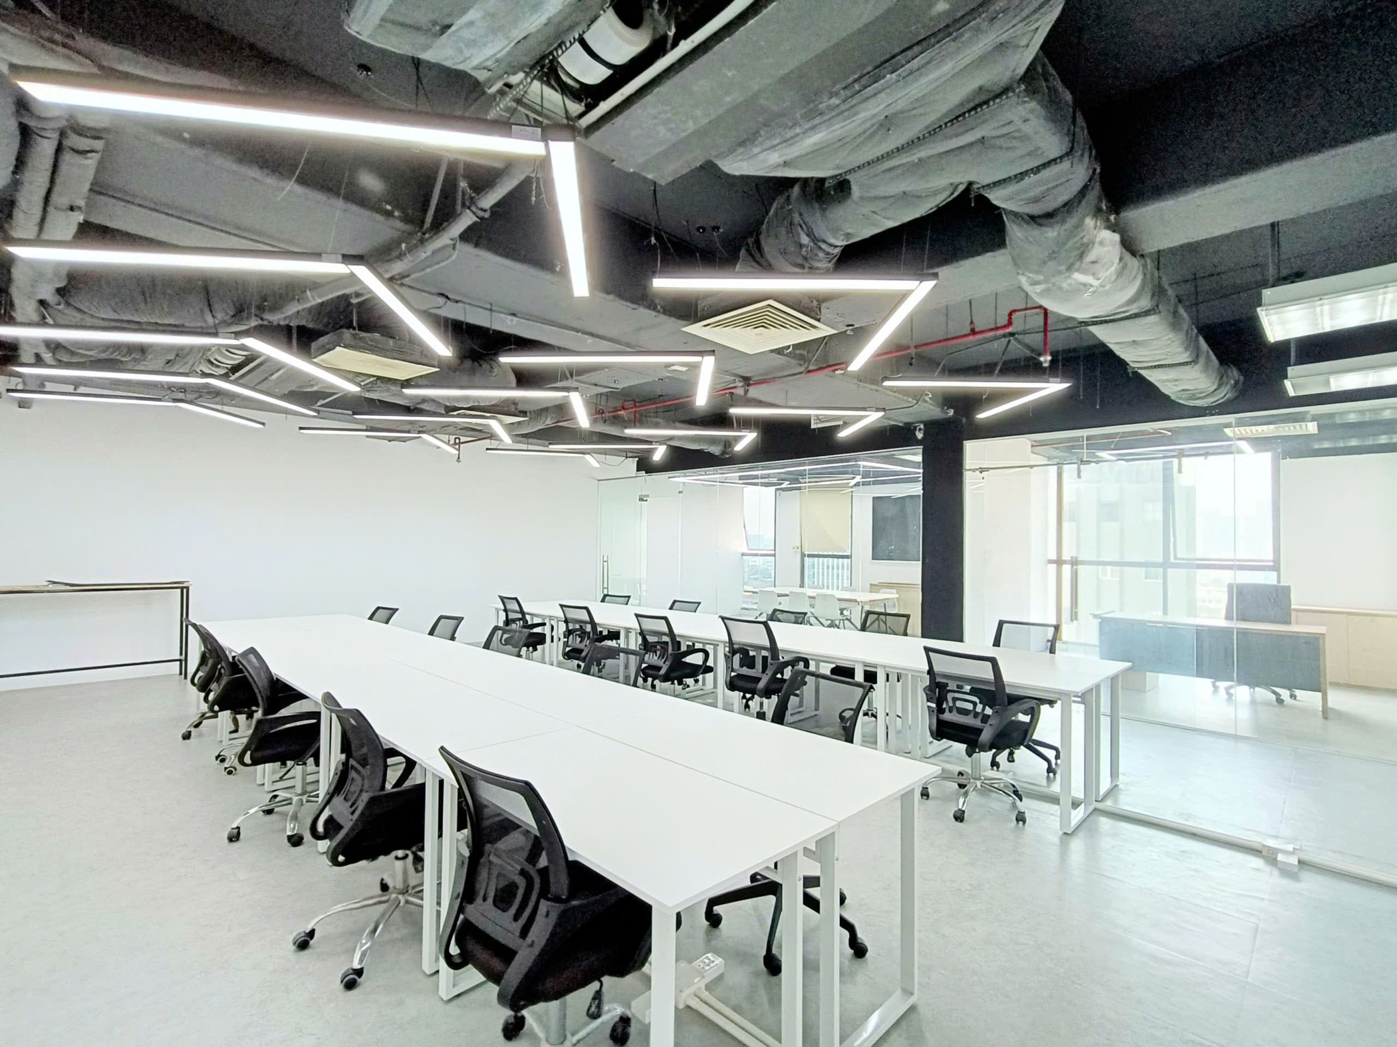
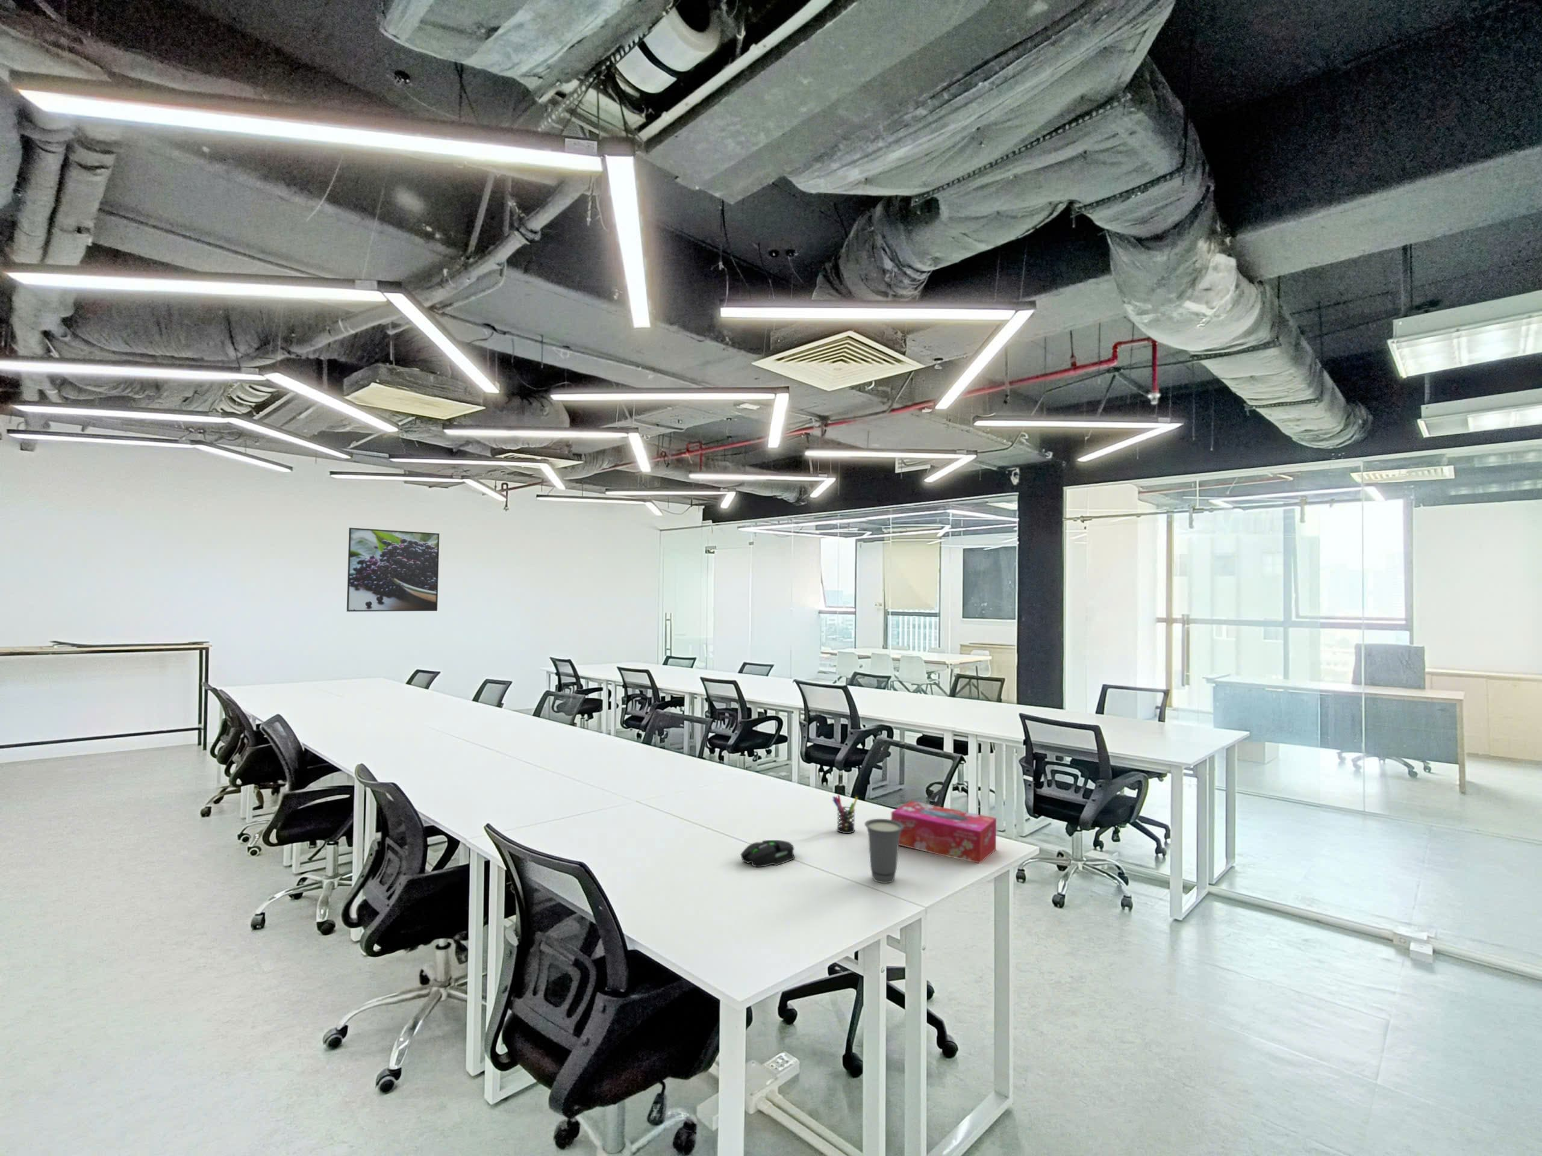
+ tissue box [891,800,997,865]
+ mouse [741,839,795,867]
+ cup [863,818,903,884]
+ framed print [346,527,440,612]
+ pen holder [832,794,858,834]
